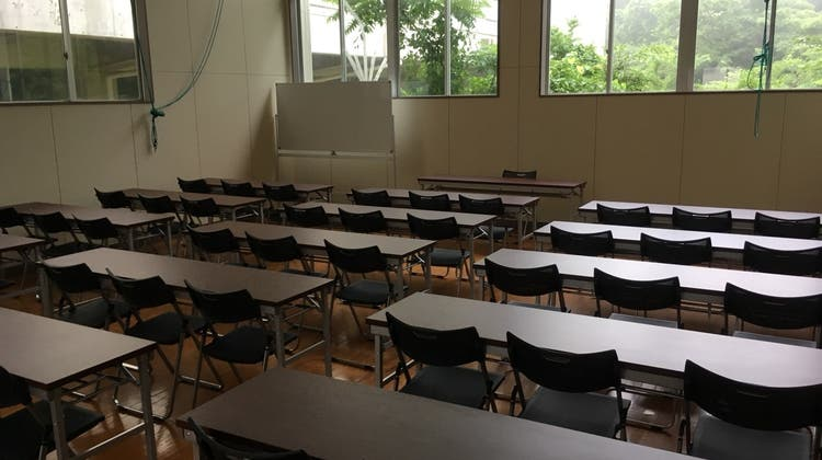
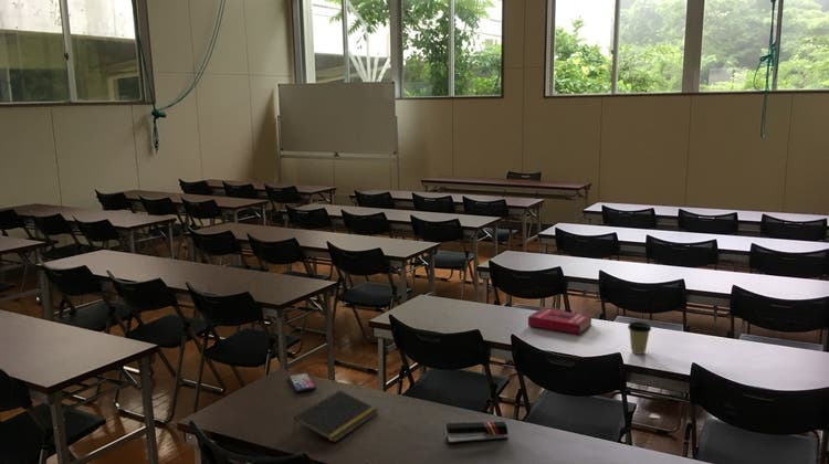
+ stapler [444,421,508,445]
+ smartphone [287,372,317,393]
+ notepad [293,389,379,443]
+ coffee cup [627,320,652,356]
+ book [527,307,592,336]
